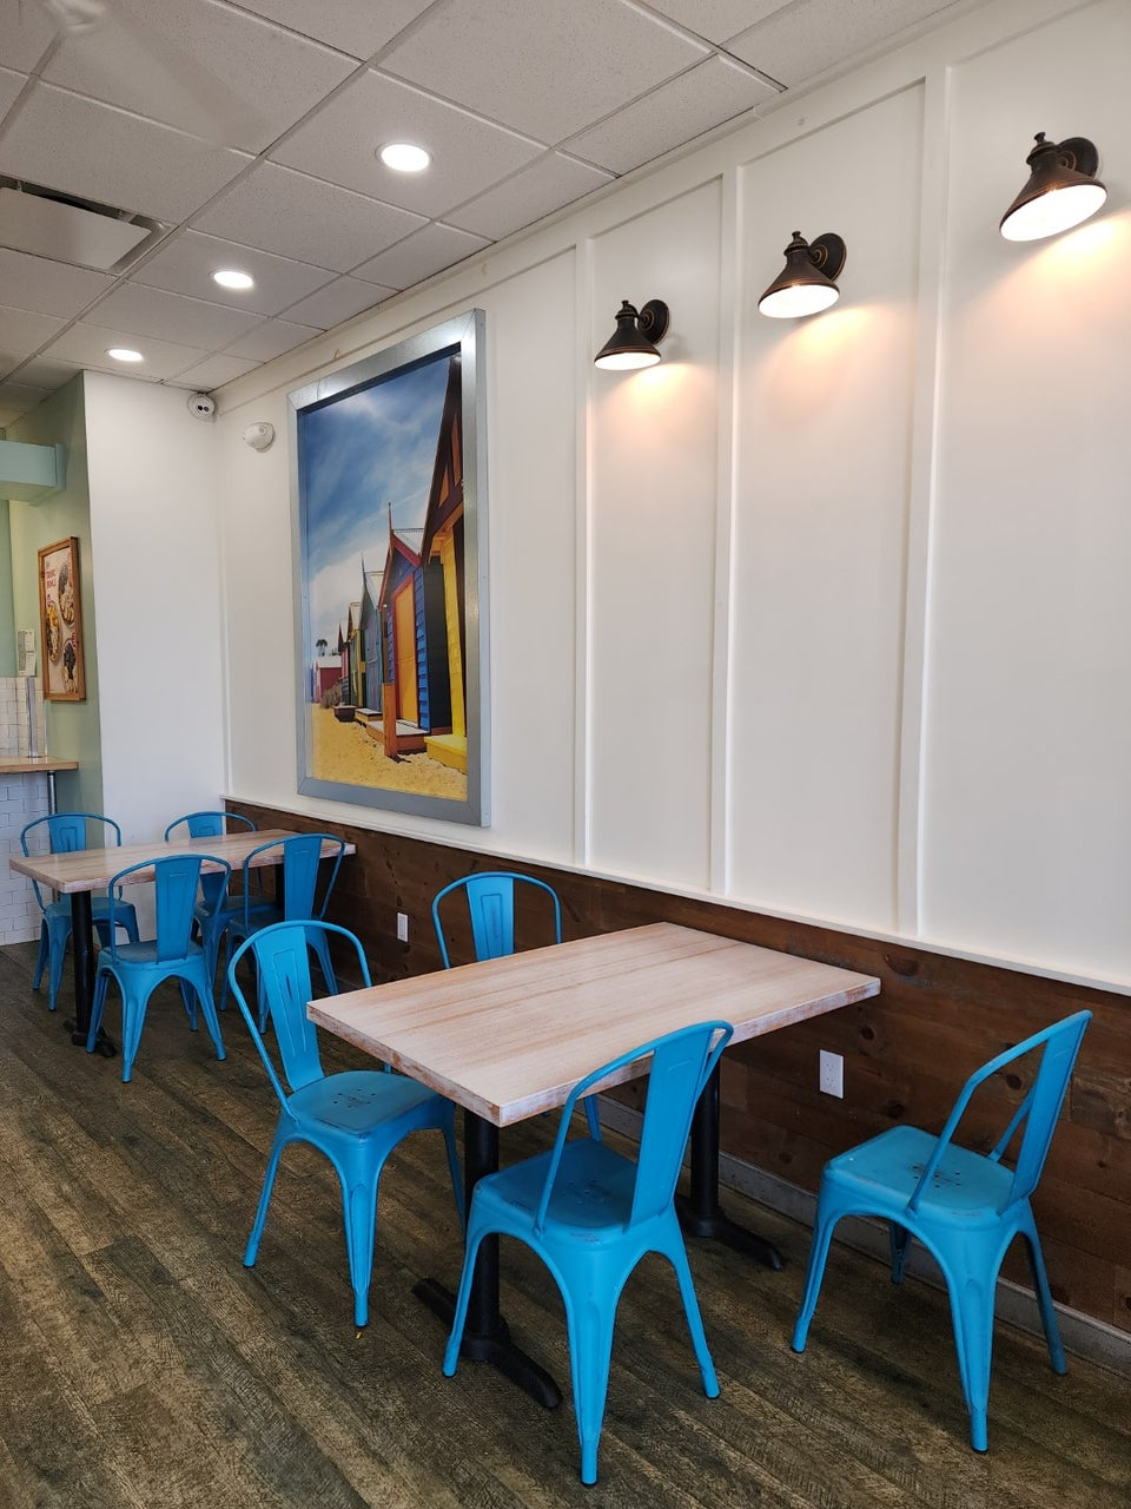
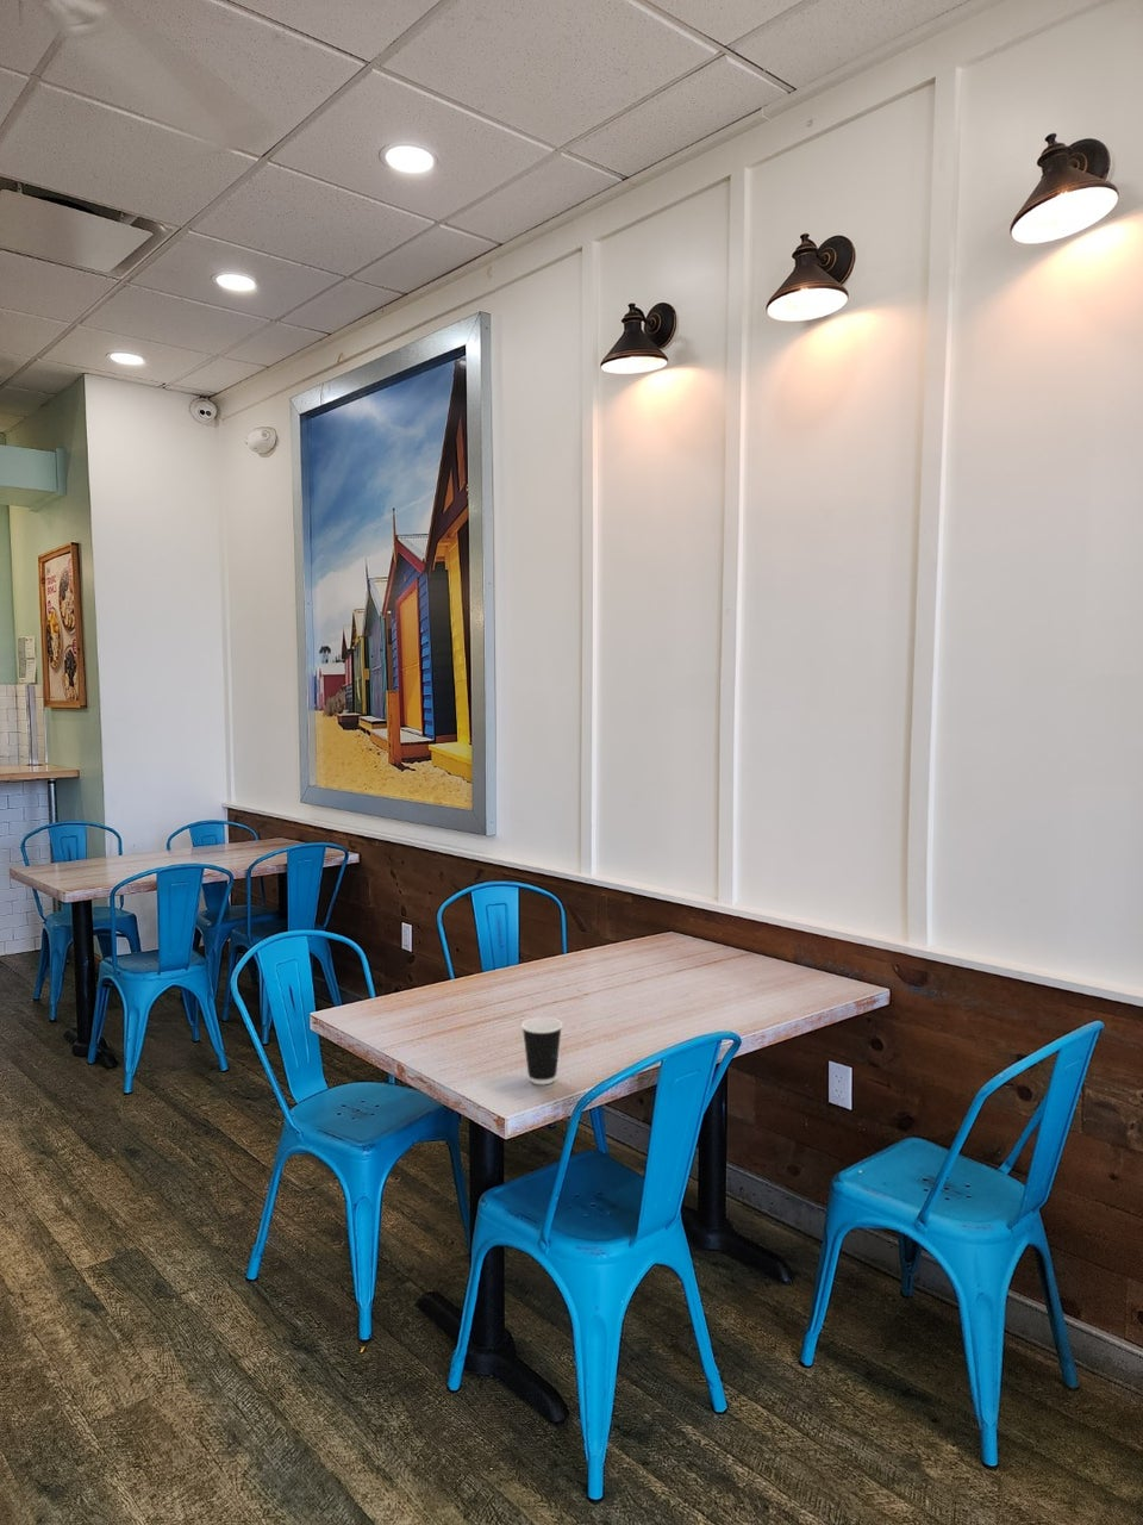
+ dixie cup [520,1016,564,1086]
